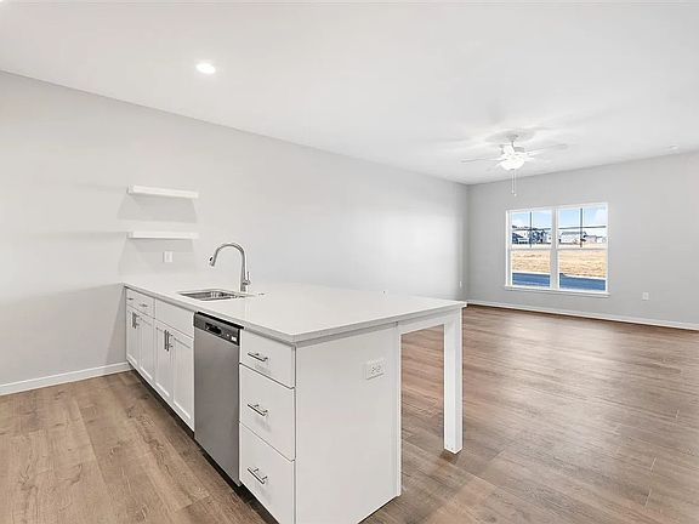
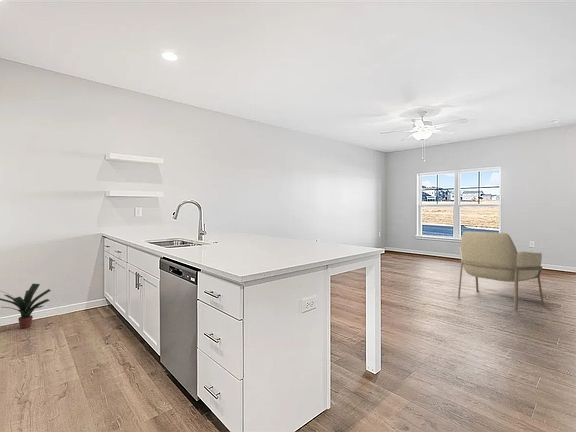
+ armchair [457,230,545,312]
+ potted plant [0,283,52,329]
